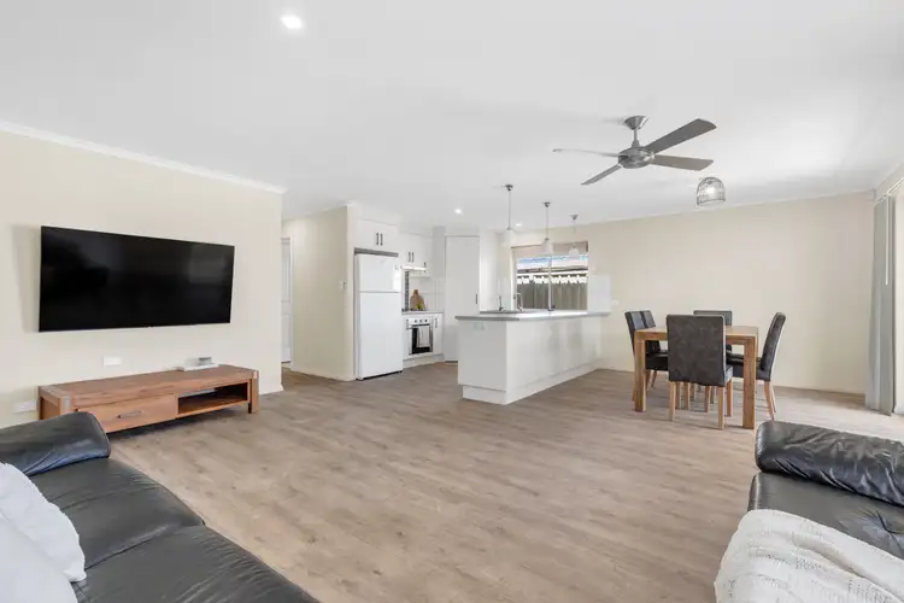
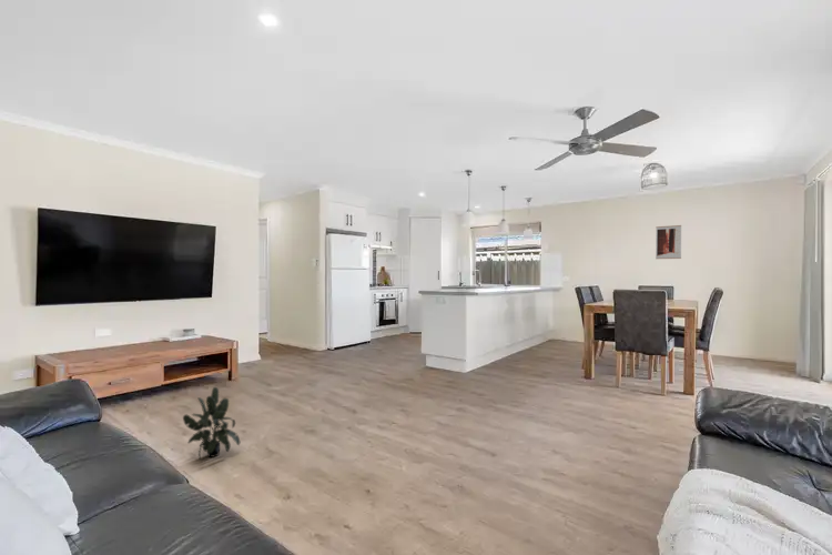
+ potted plant [182,386,241,461]
+ wall art [655,224,682,260]
